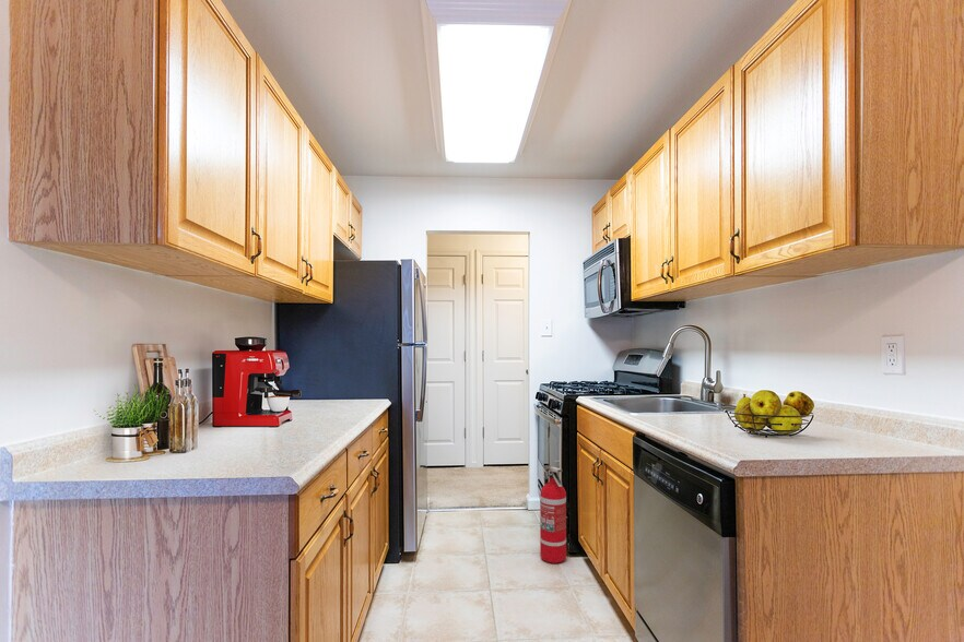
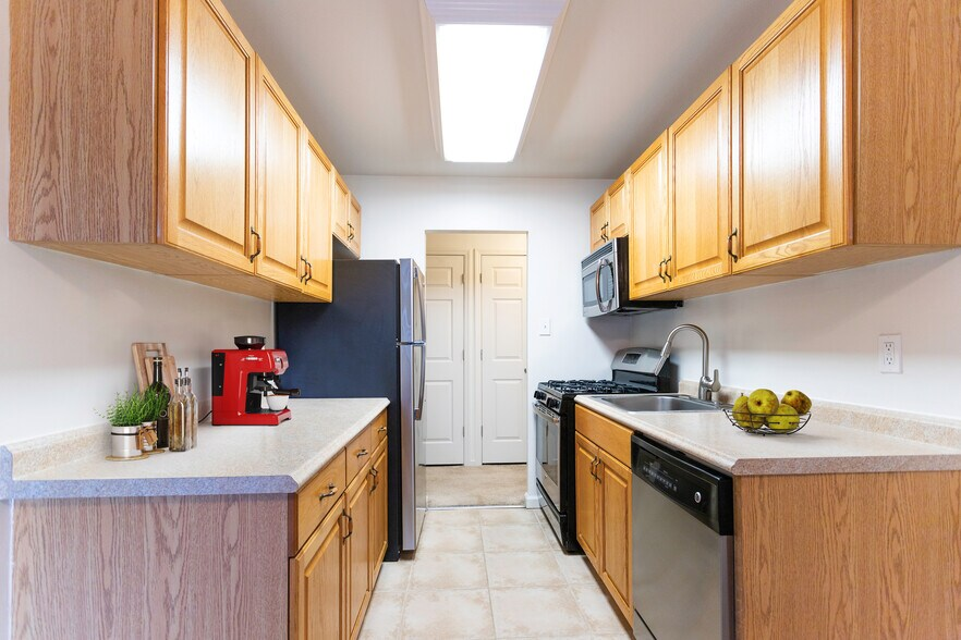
- fire extinguisher [539,466,567,564]
